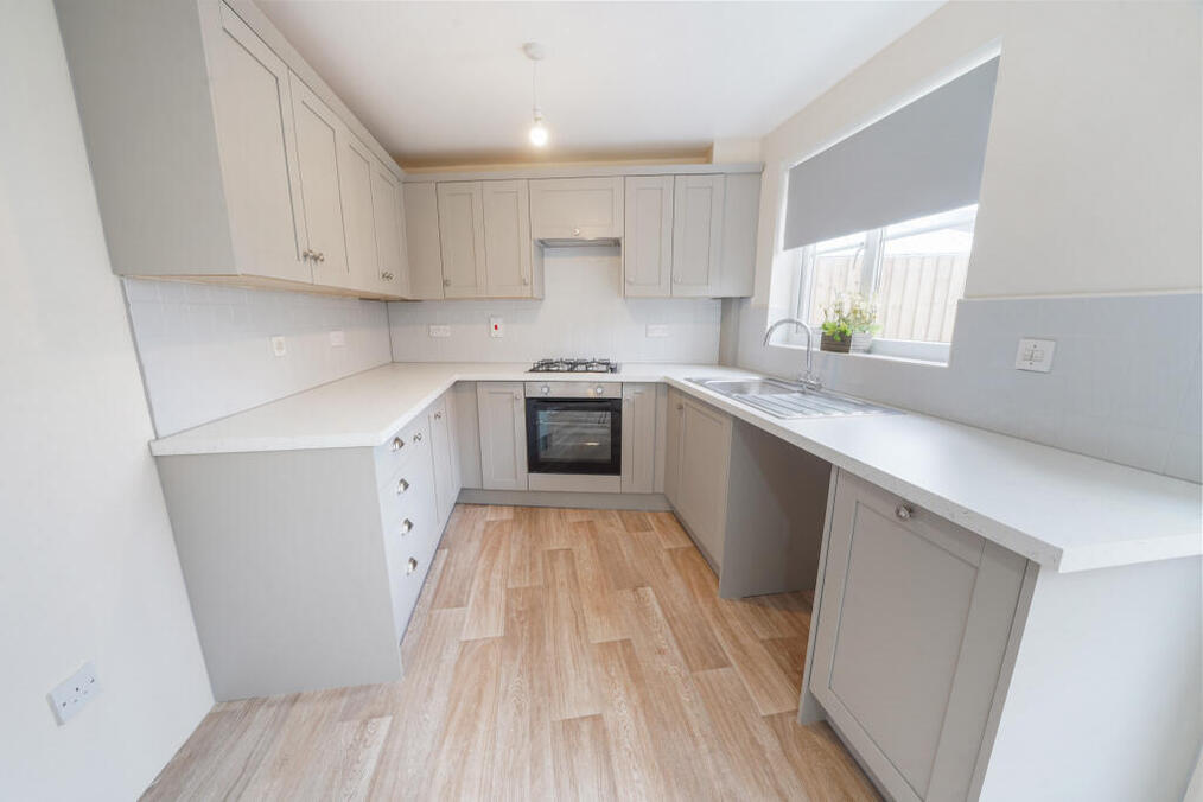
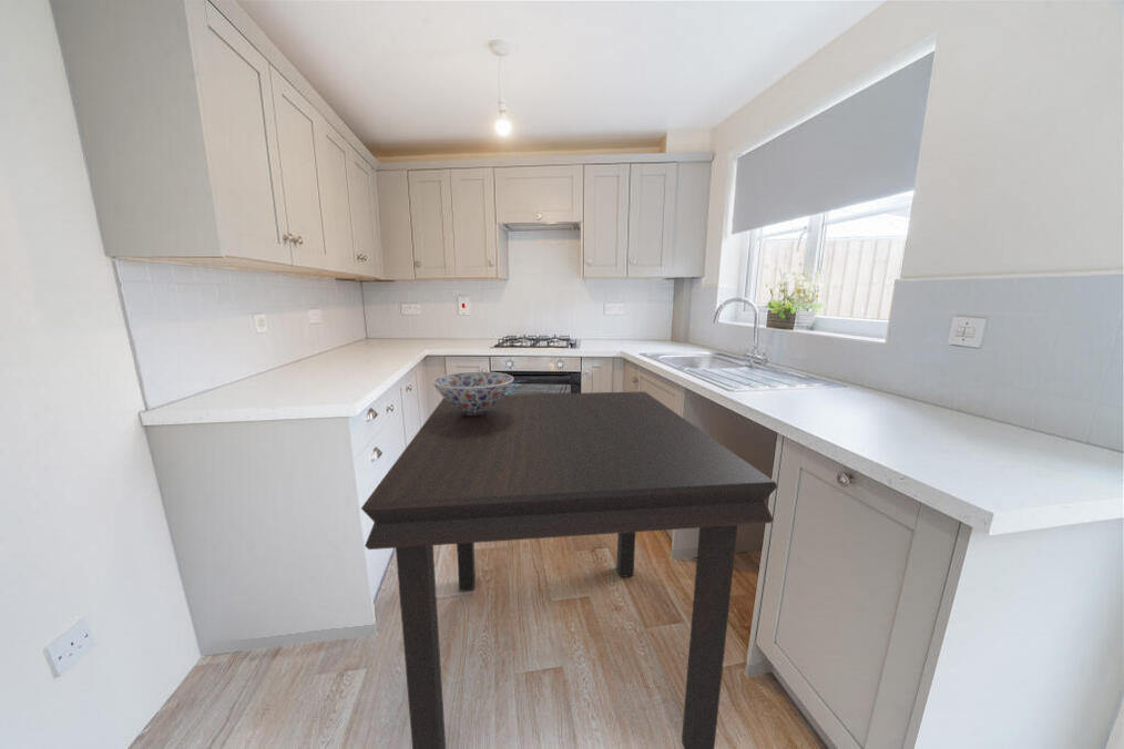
+ bowl [431,371,514,415]
+ dining table [360,390,778,749]
